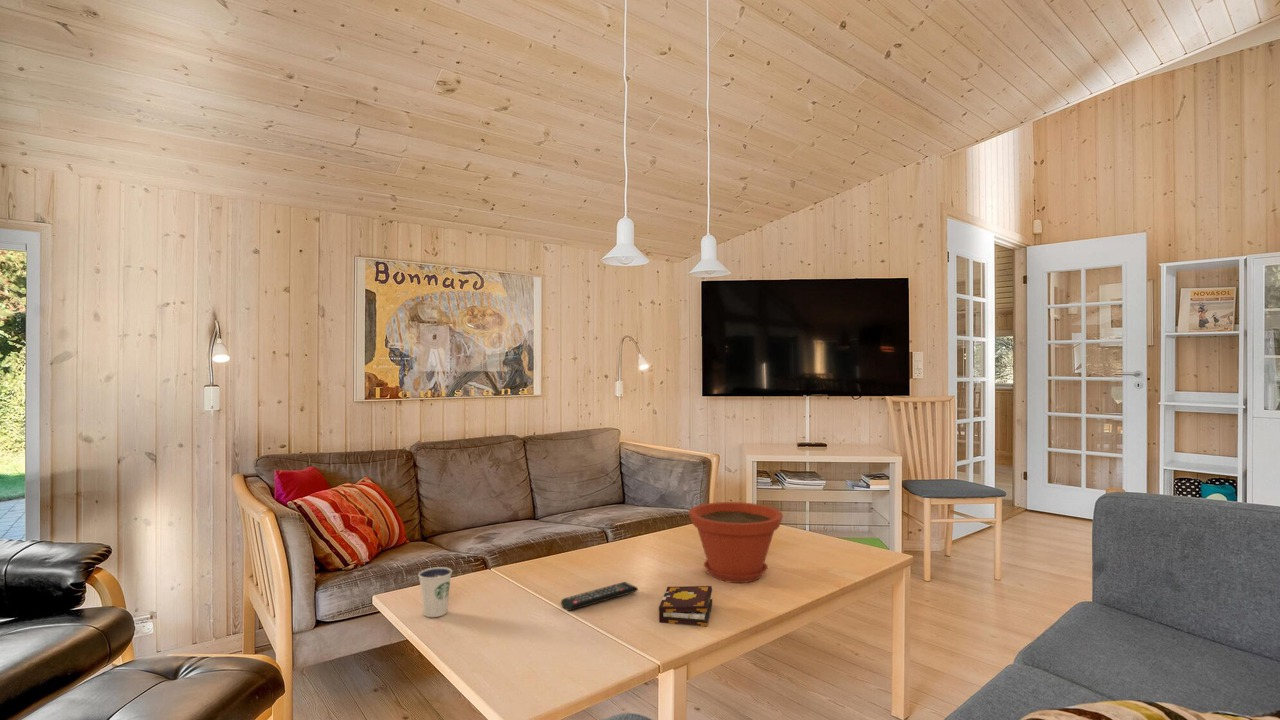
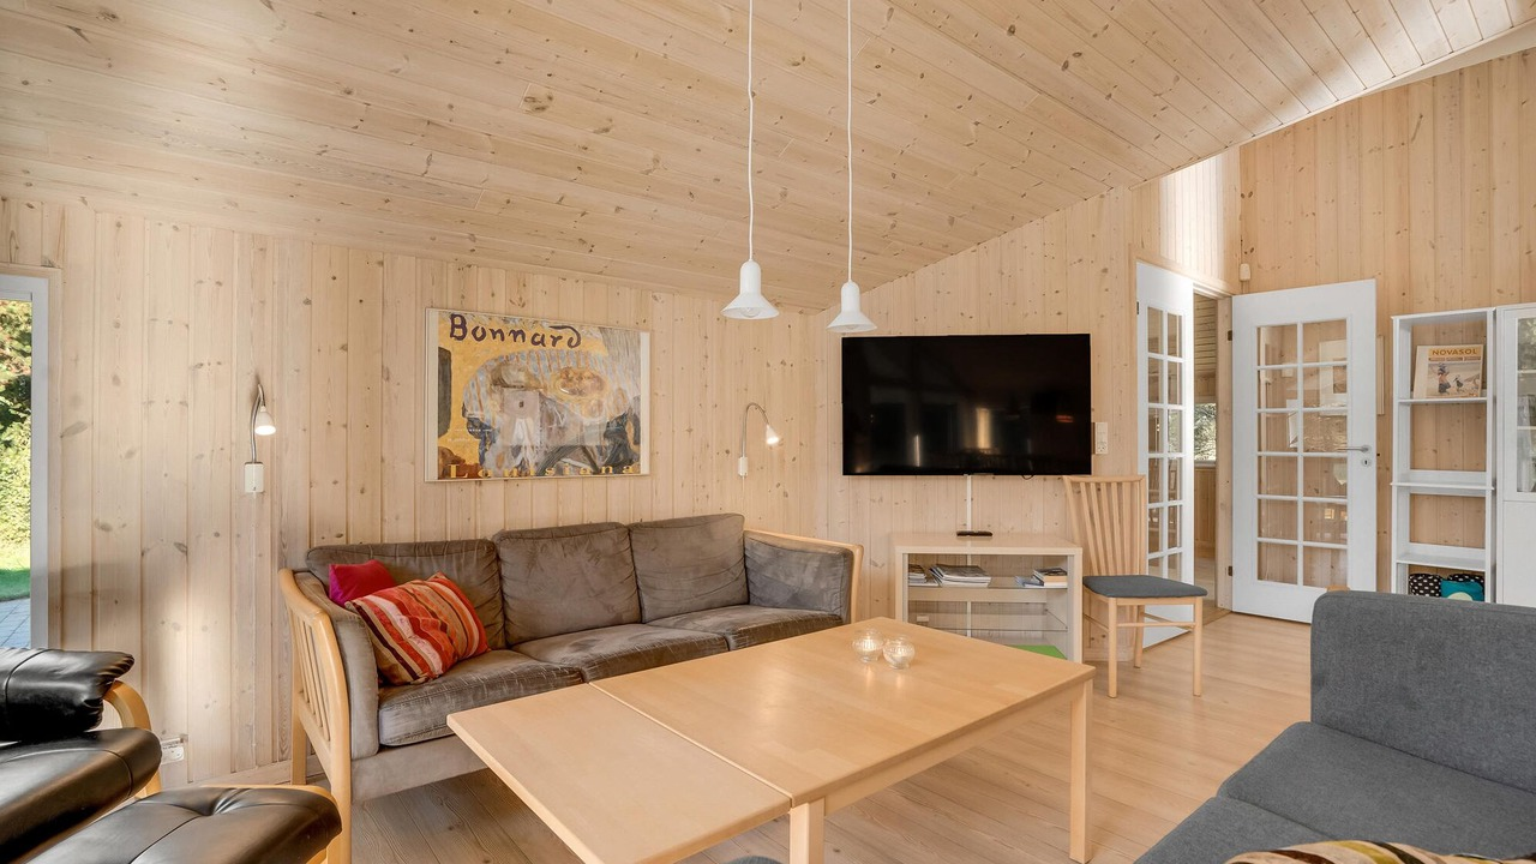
- dixie cup [417,566,453,618]
- plant pot [688,501,784,584]
- remote control [560,581,639,612]
- book [658,585,713,627]
